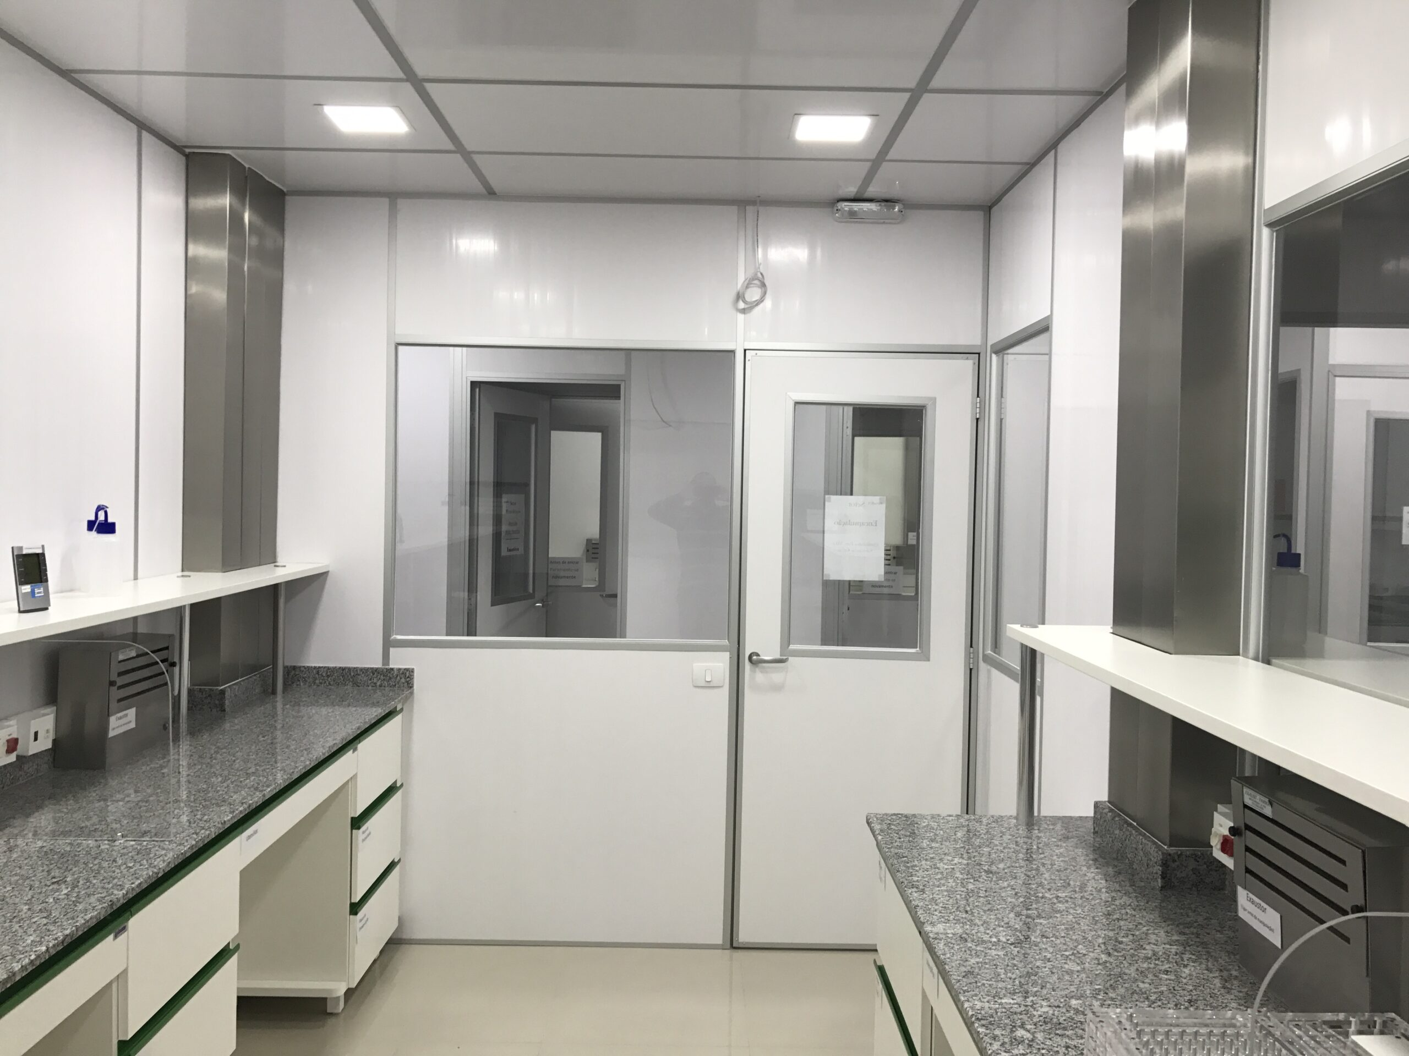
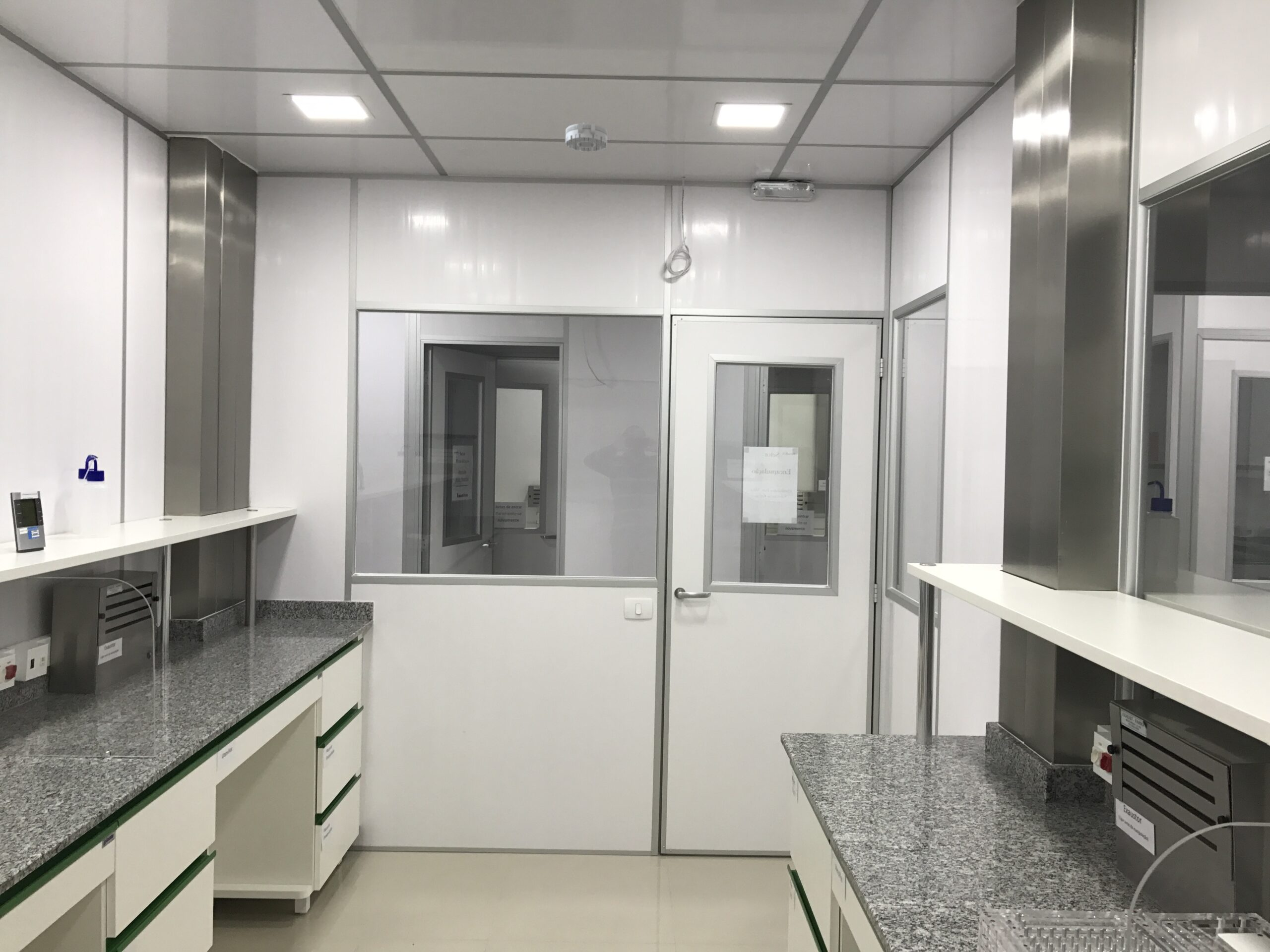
+ smoke detector [565,122,608,152]
